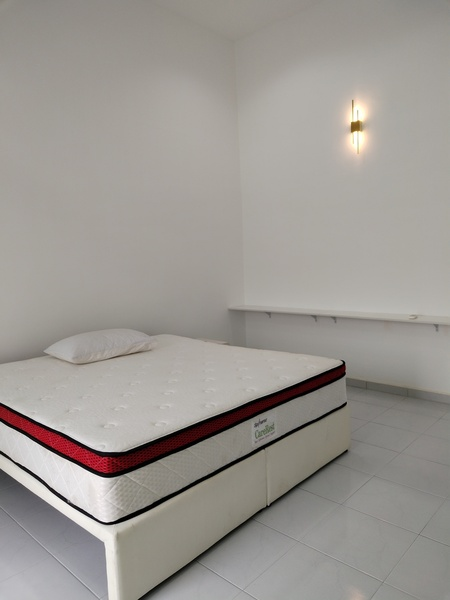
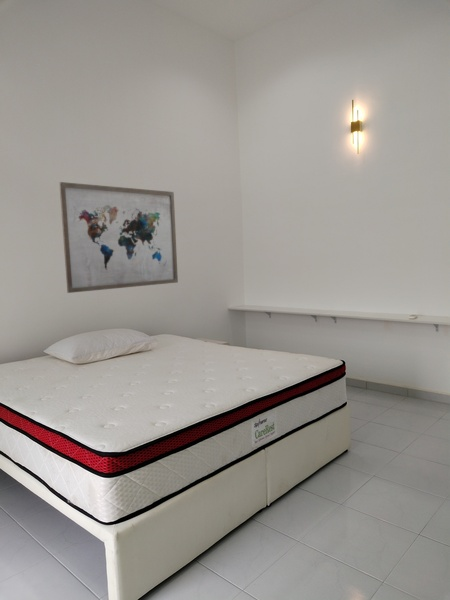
+ wall art [58,181,179,294]
